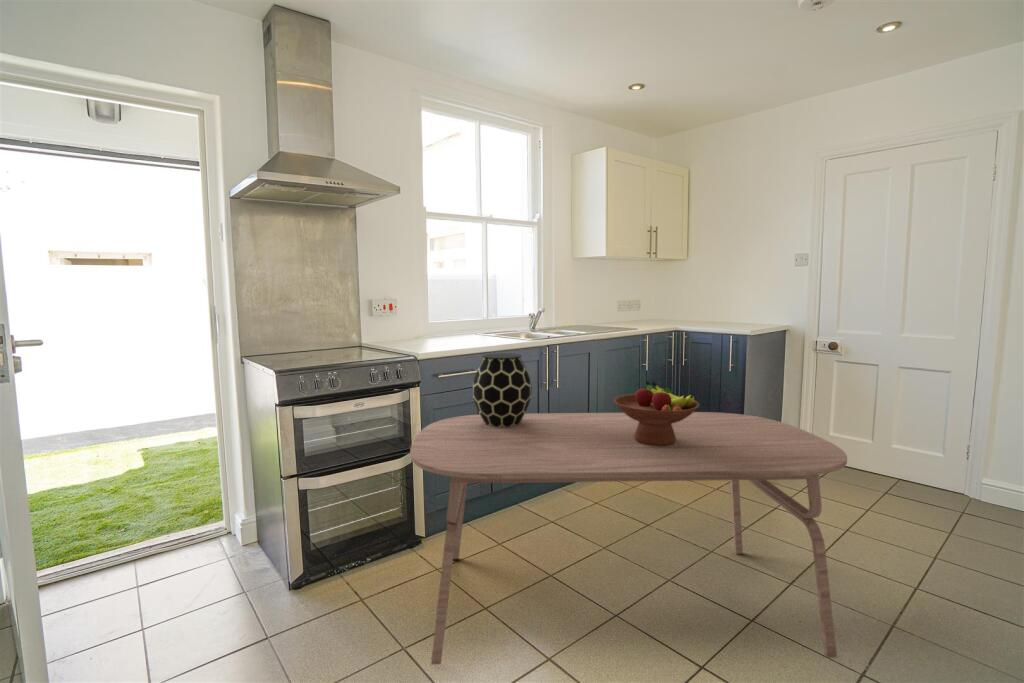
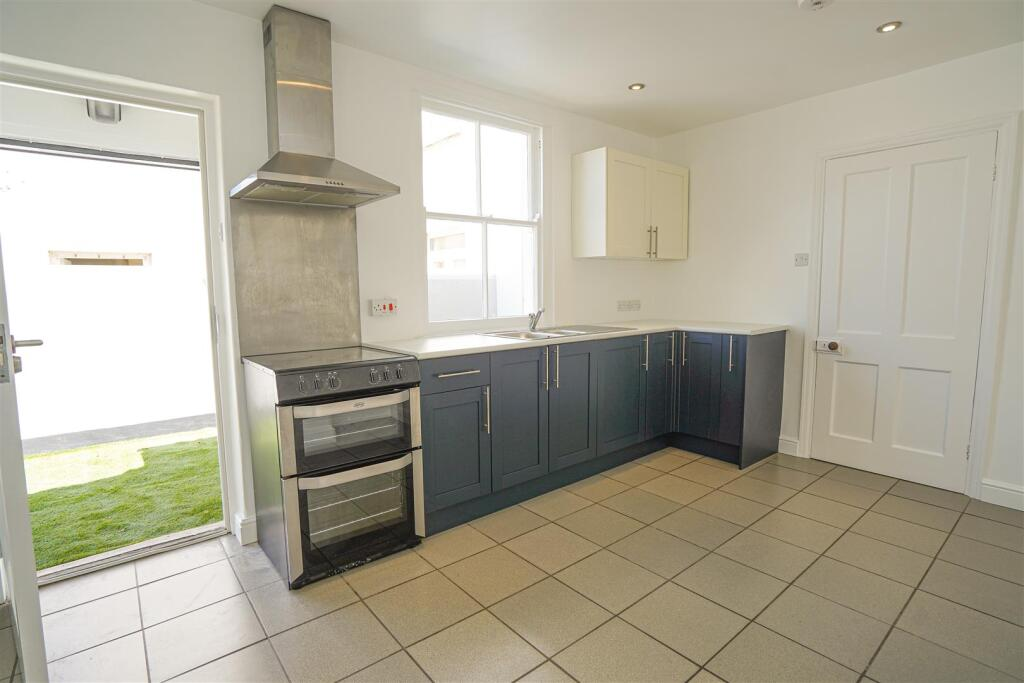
- fruit bowl [613,380,701,445]
- dining table [409,411,848,665]
- vase [471,352,533,427]
